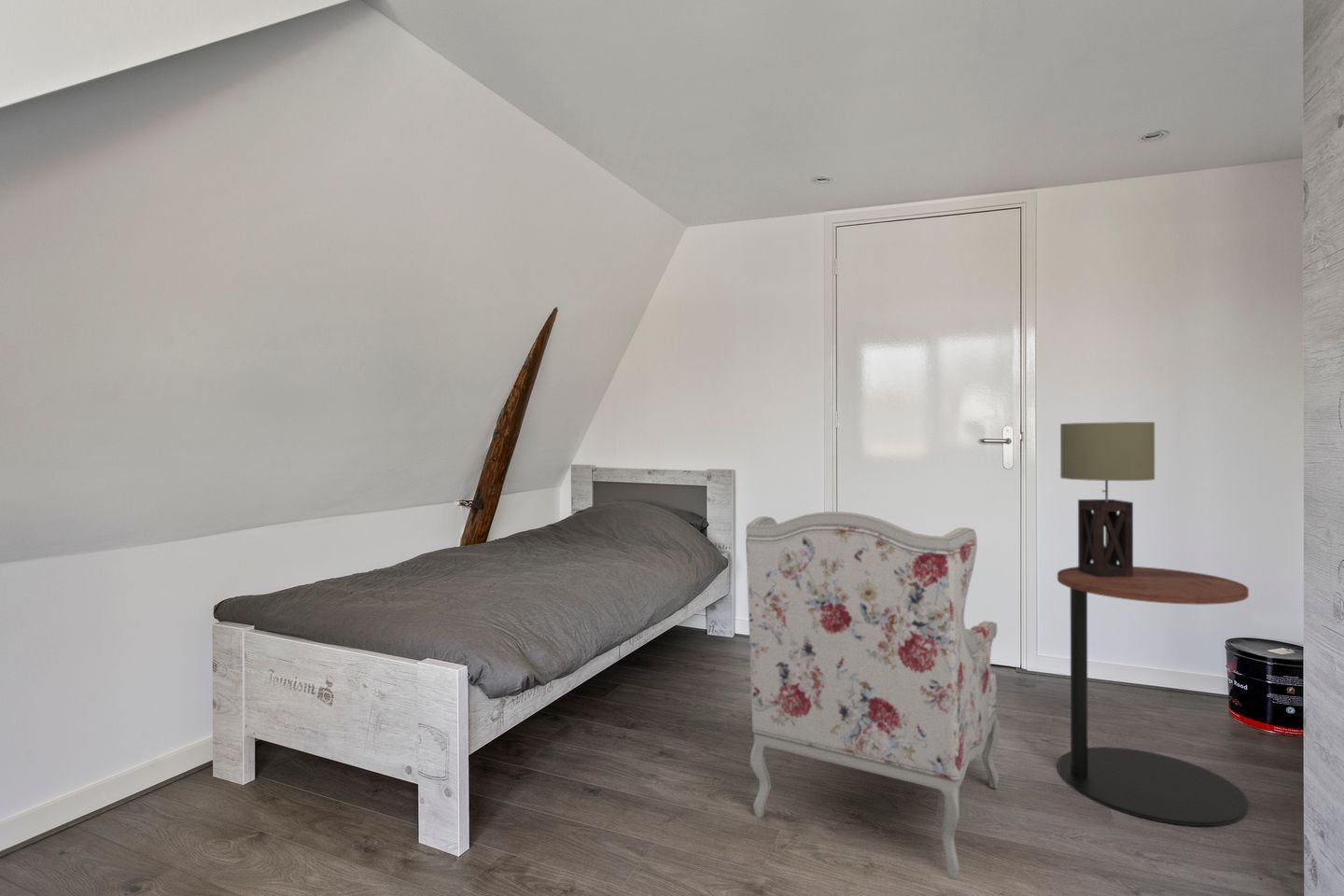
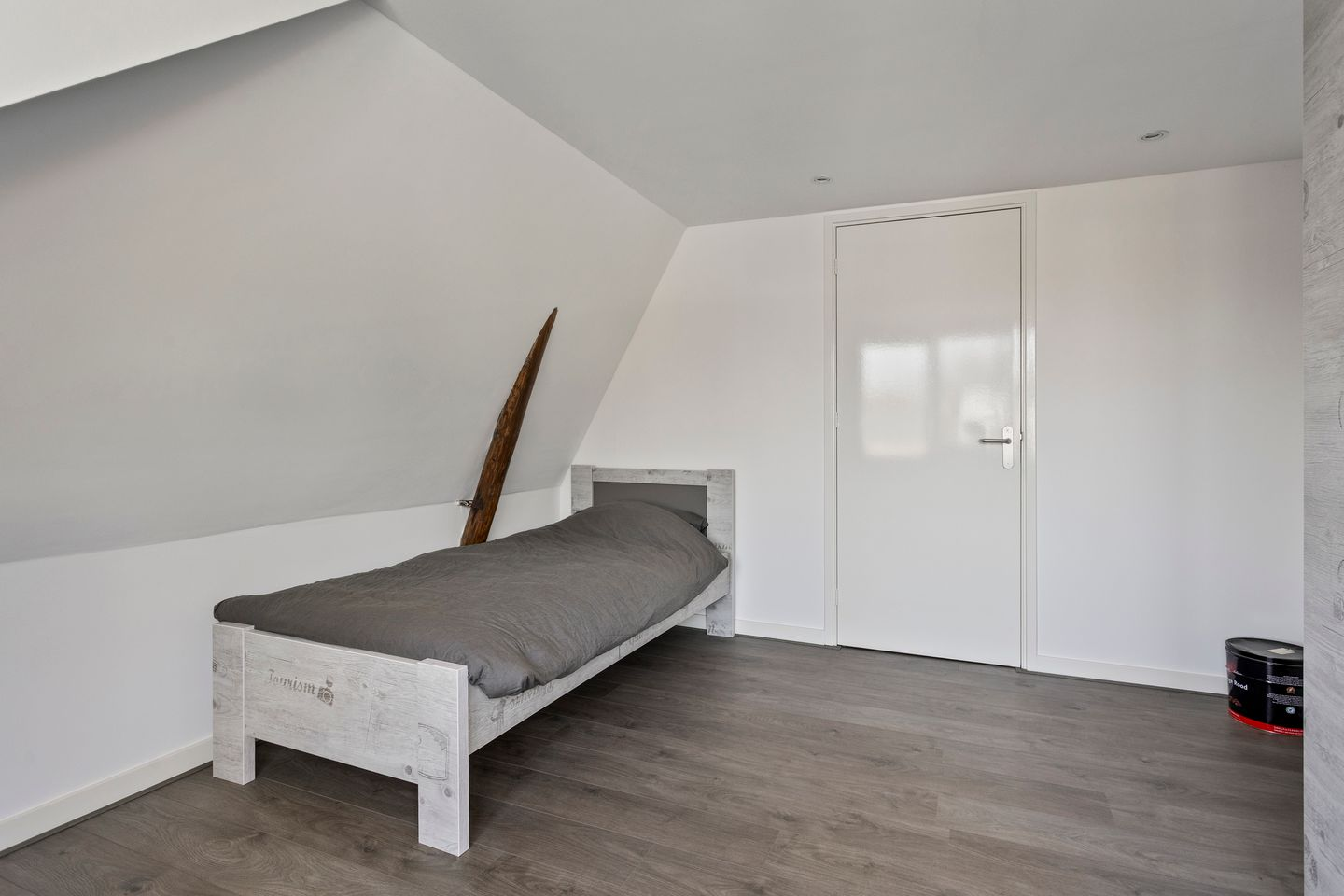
- table lamp [1059,421,1155,577]
- side table [1057,566,1250,827]
- armchair [745,511,1001,879]
